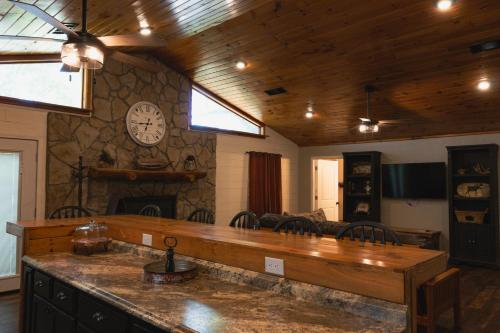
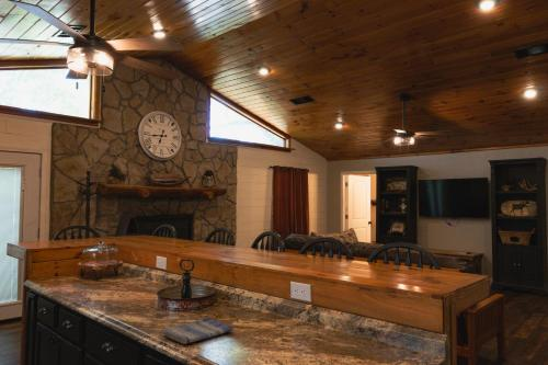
+ dish towel [161,317,235,345]
